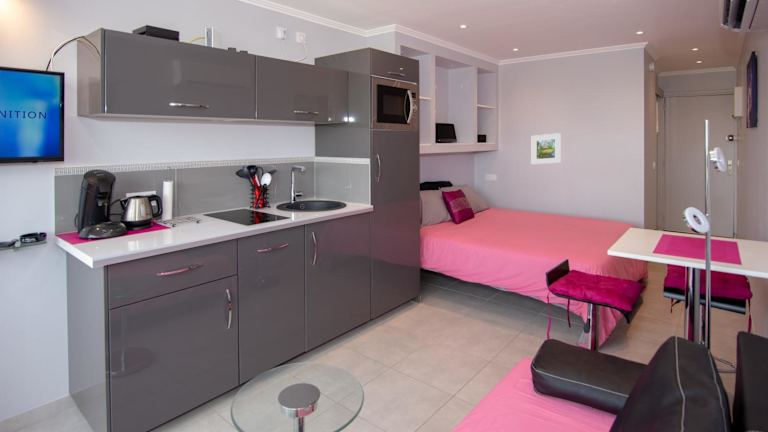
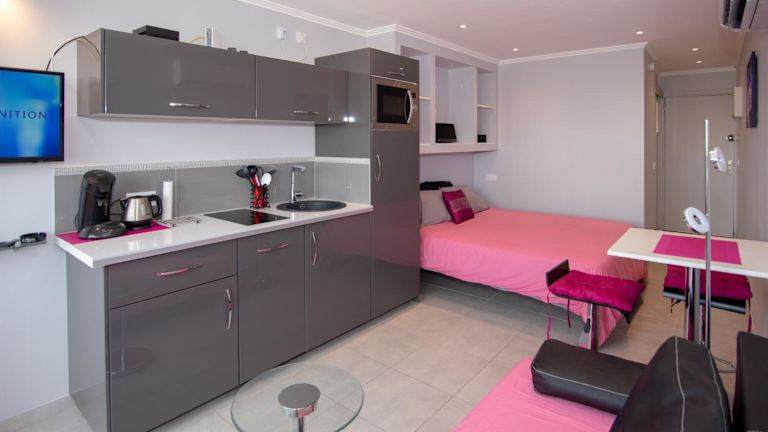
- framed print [531,132,562,165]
